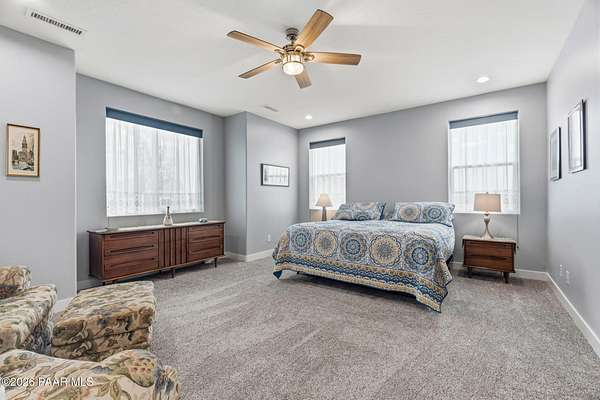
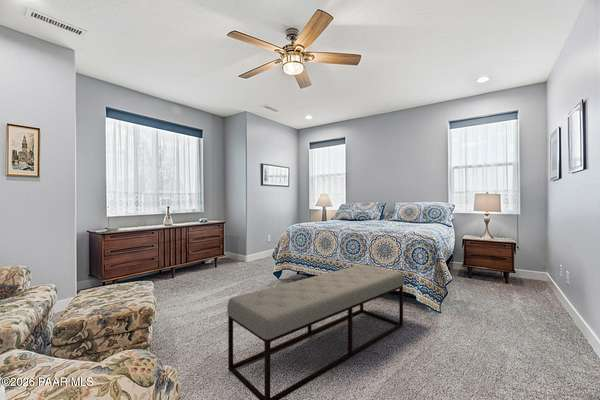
+ bench [226,263,405,400]
